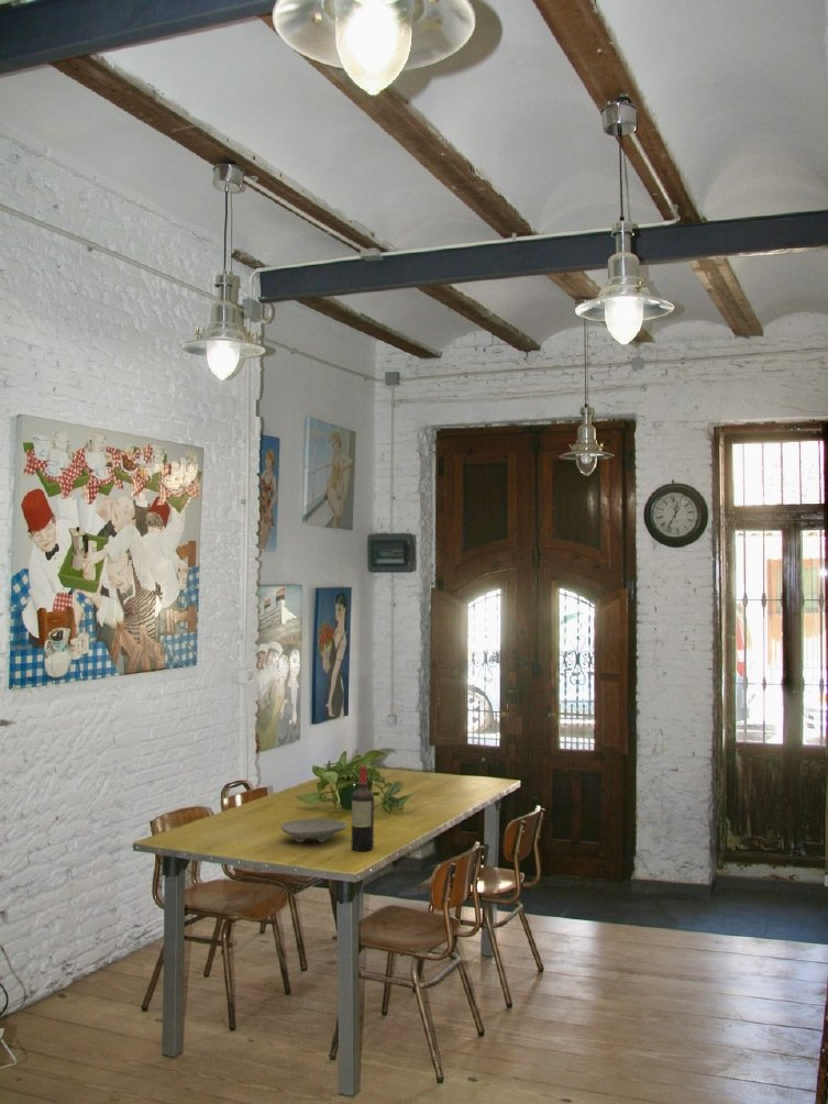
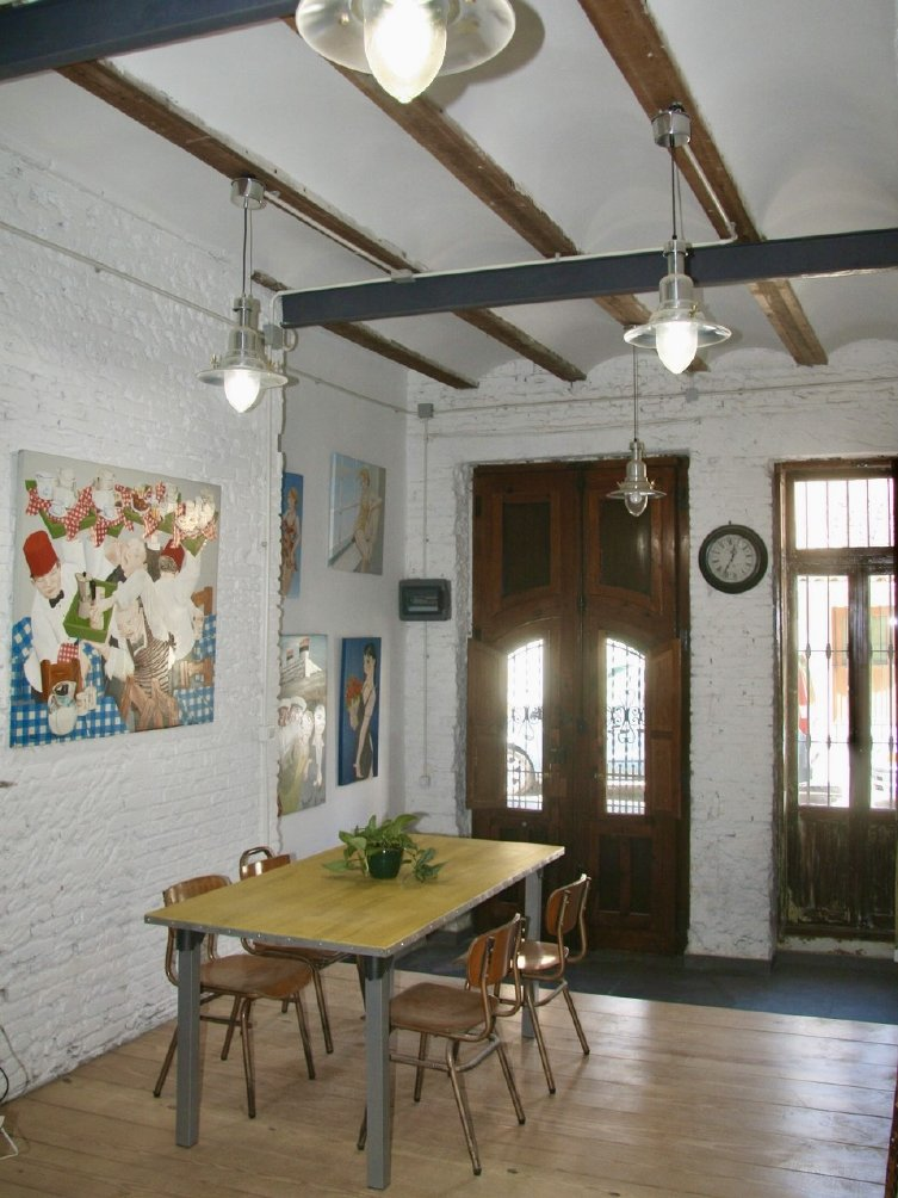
- wine bottle [351,764,375,852]
- bowl [279,817,349,843]
